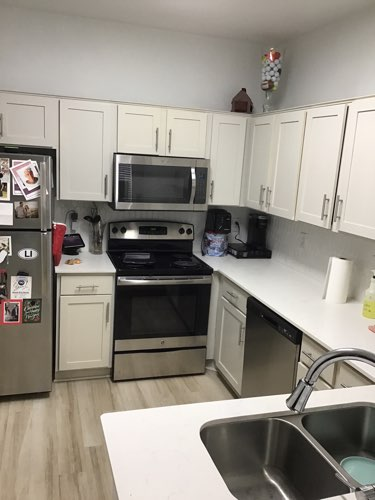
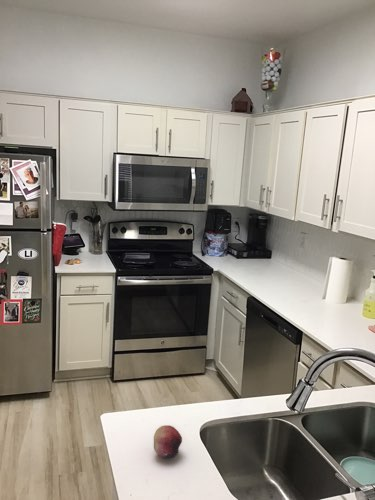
+ fruit [153,424,183,459]
